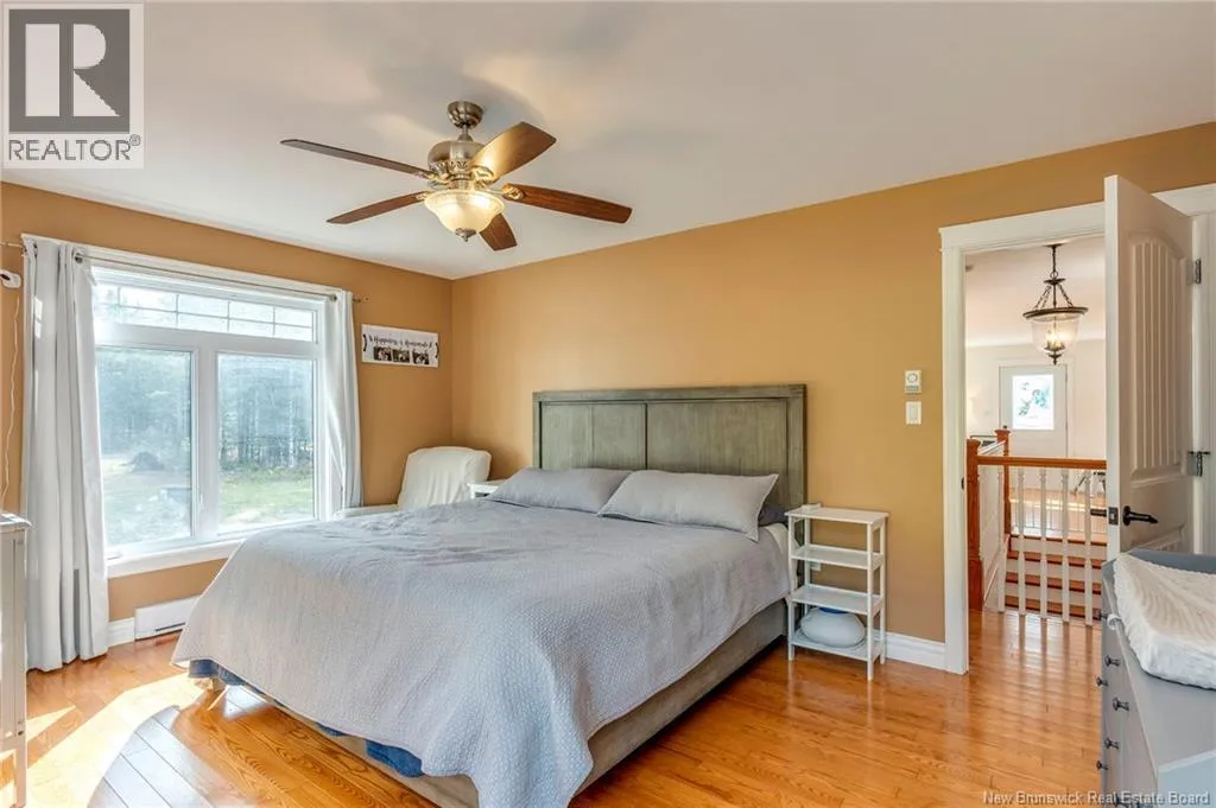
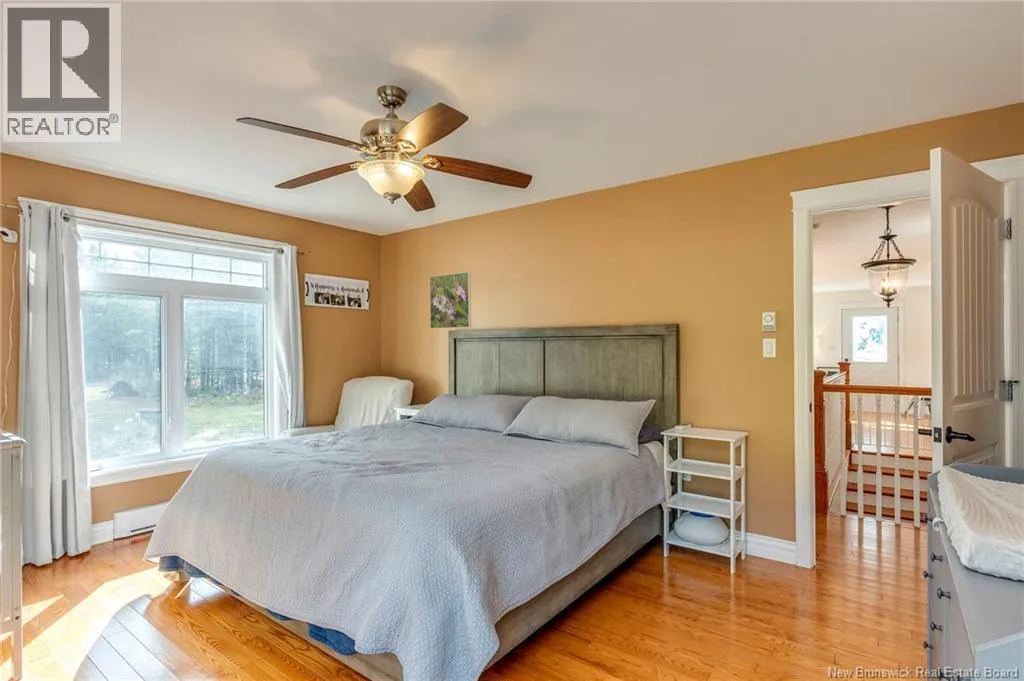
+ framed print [429,271,472,330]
